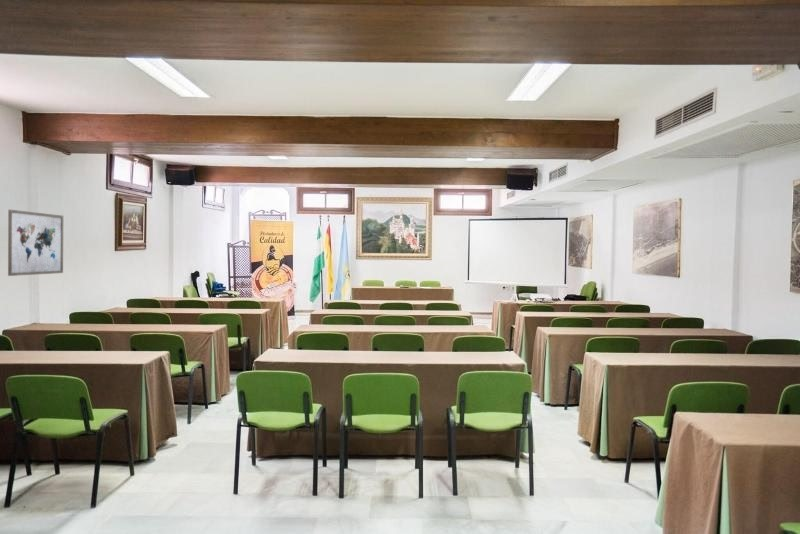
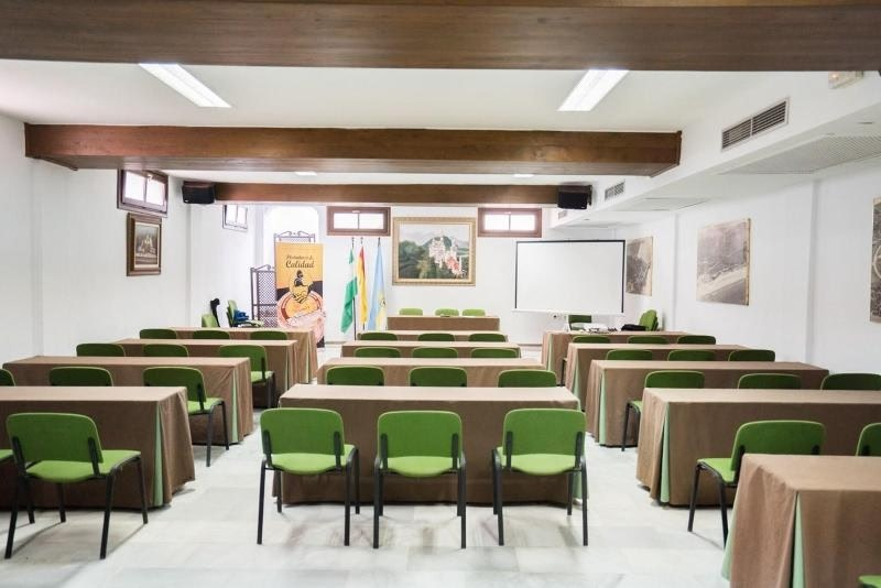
- wall art [7,209,64,277]
